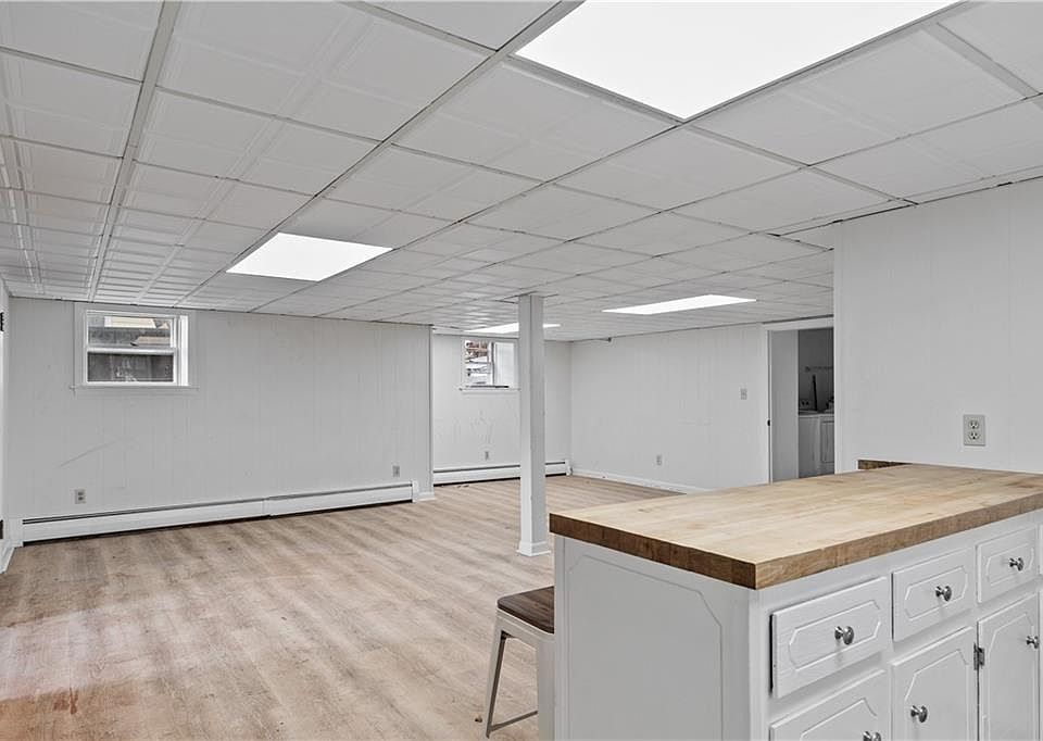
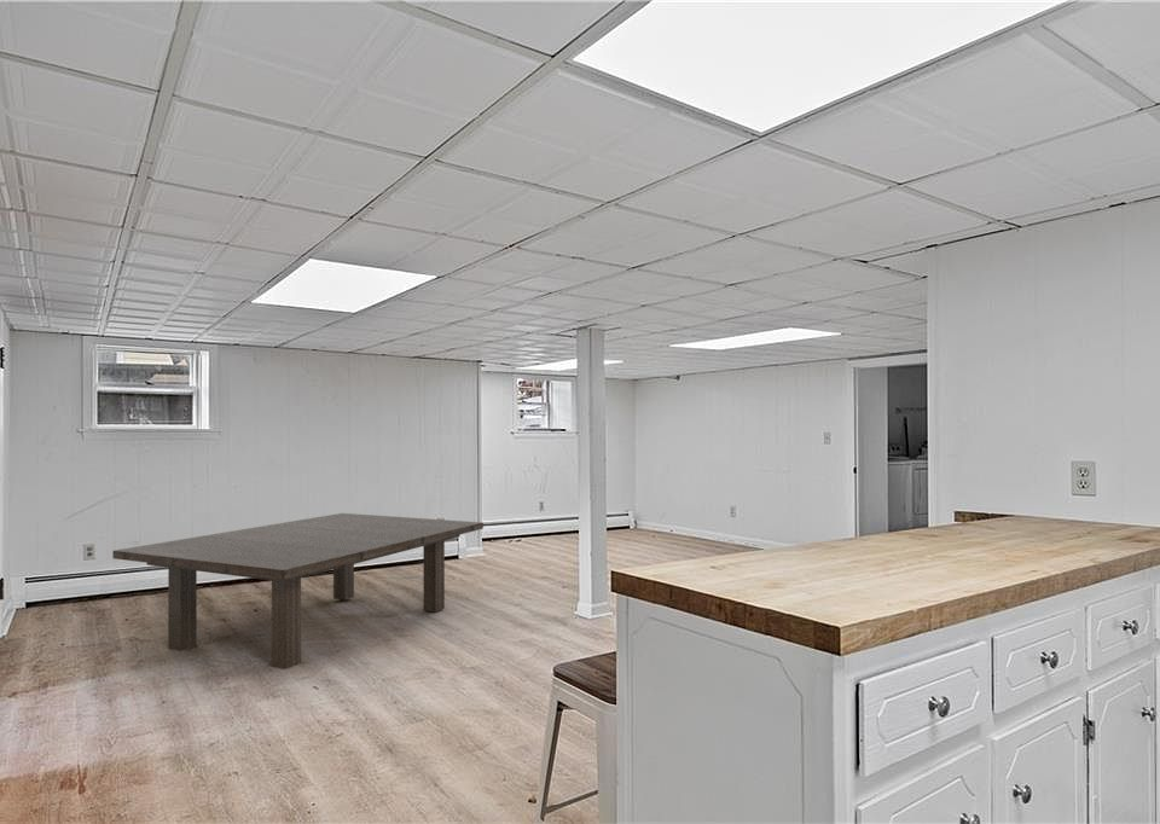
+ dining table [111,512,485,671]
